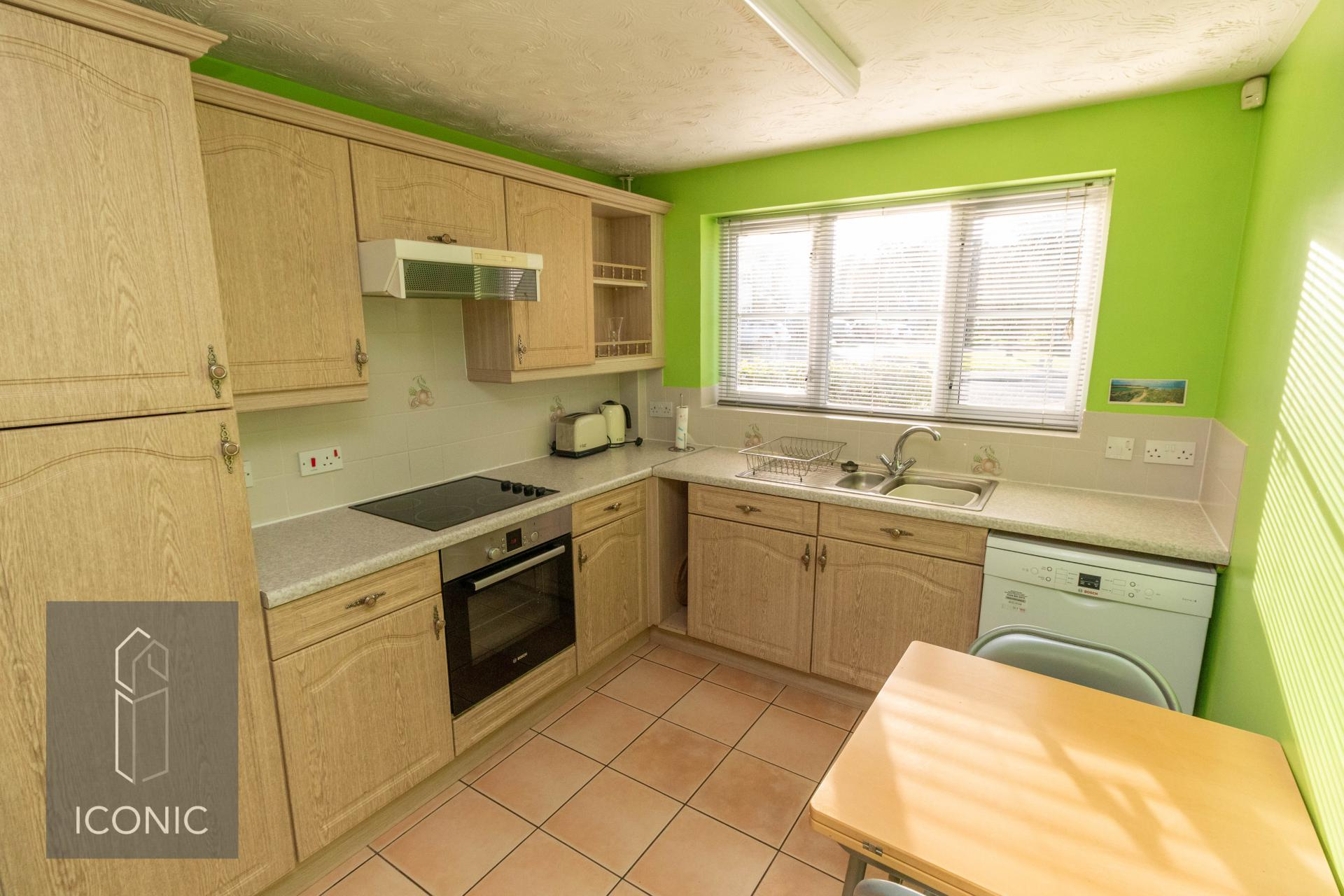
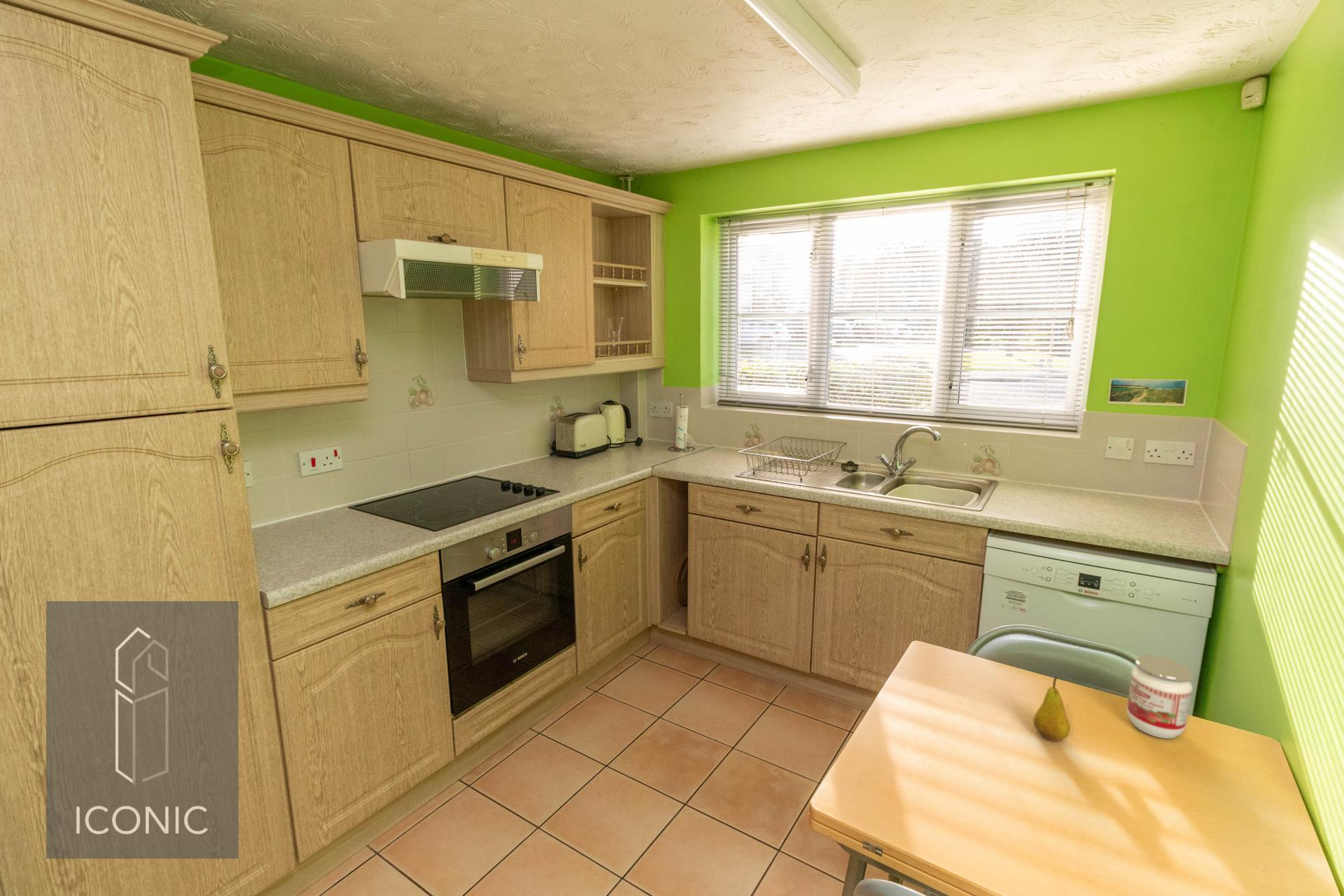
+ jam [1126,654,1194,739]
+ fruit [1033,677,1071,742]
